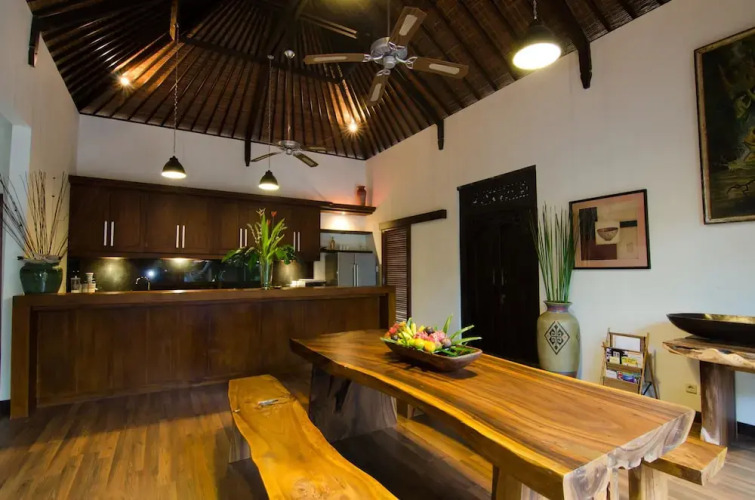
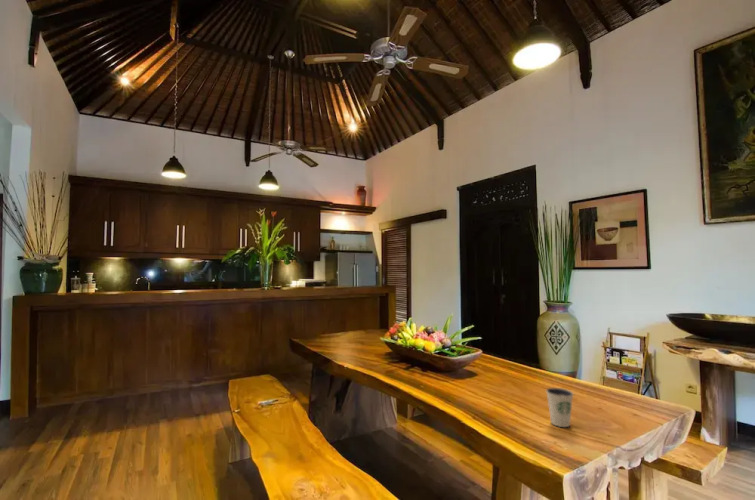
+ dixie cup [545,387,574,428]
